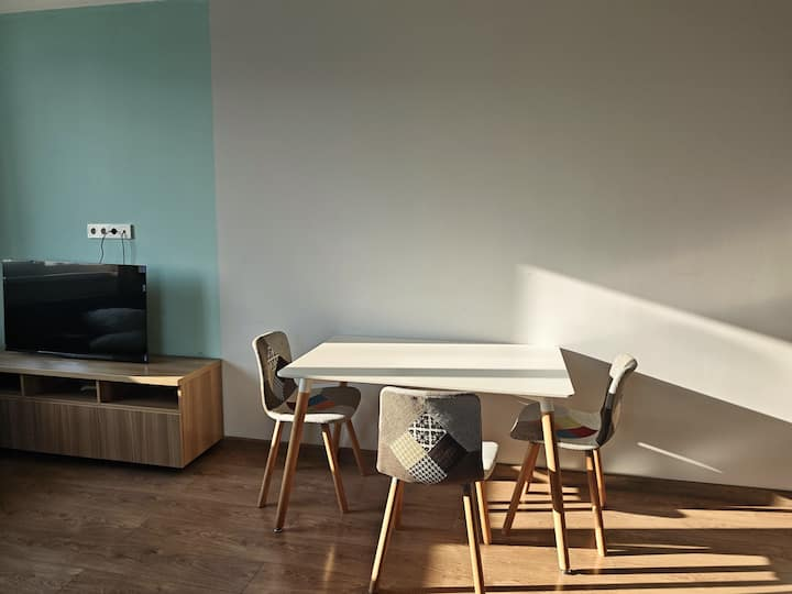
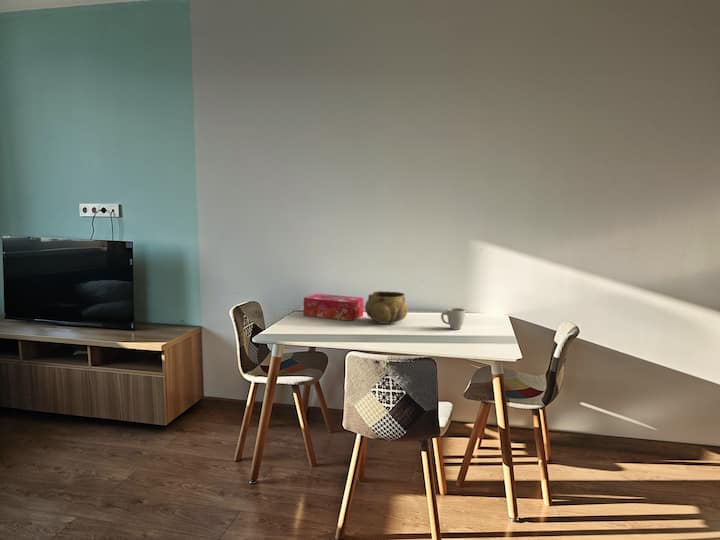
+ mug [440,307,466,331]
+ tissue box [303,293,364,322]
+ decorative bowl [364,290,409,325]
